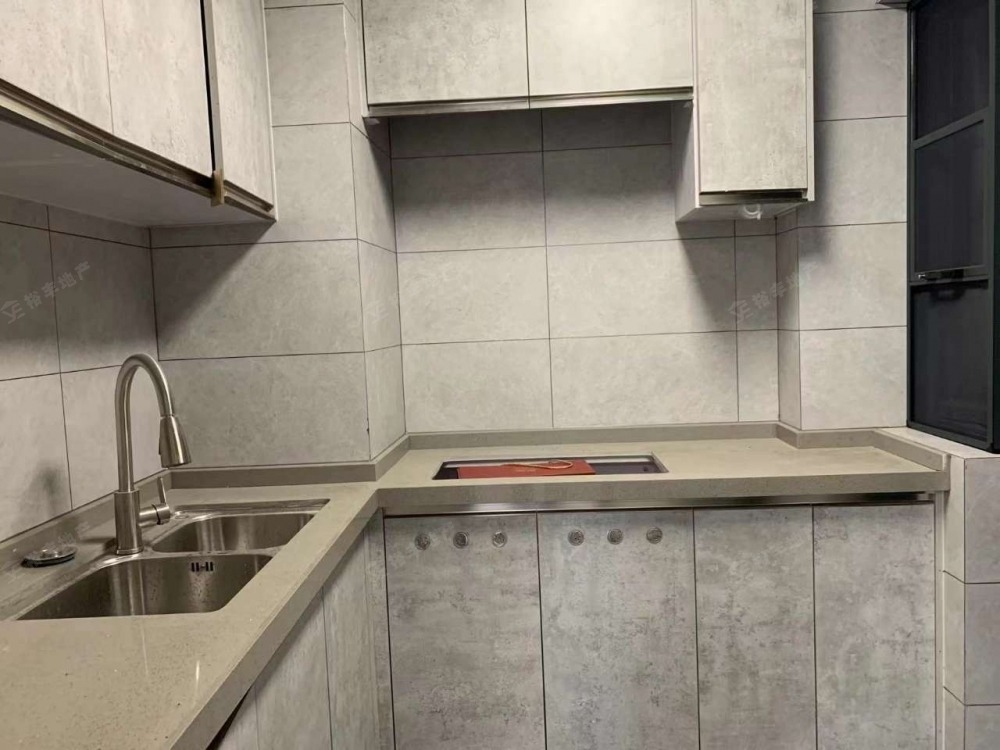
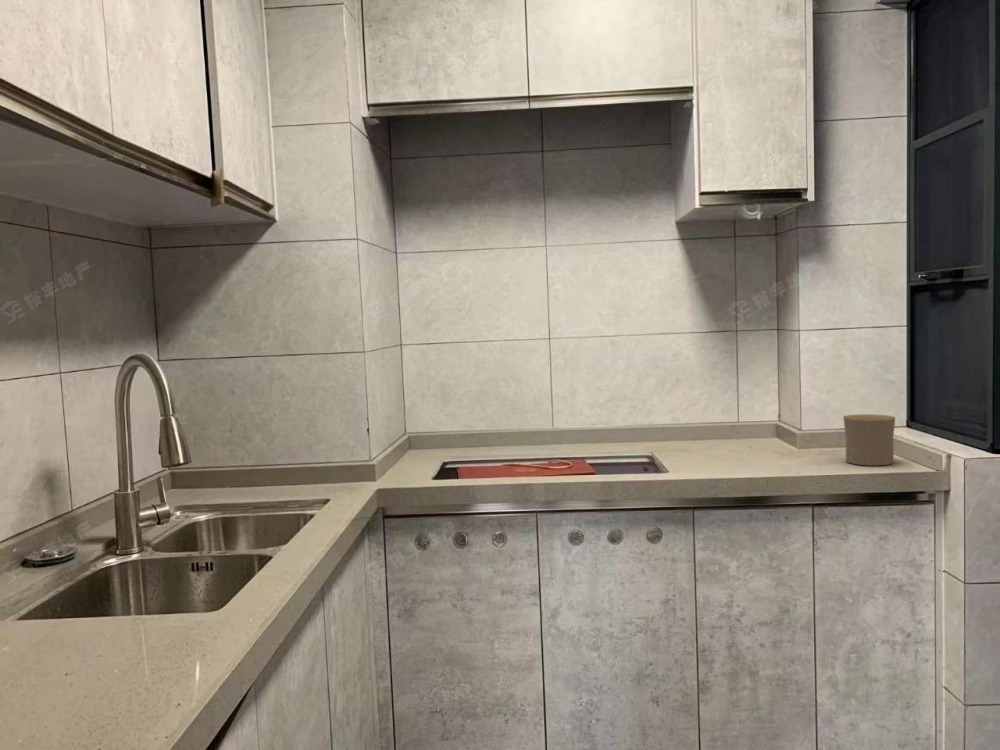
+ cup [842,413,896,466]
